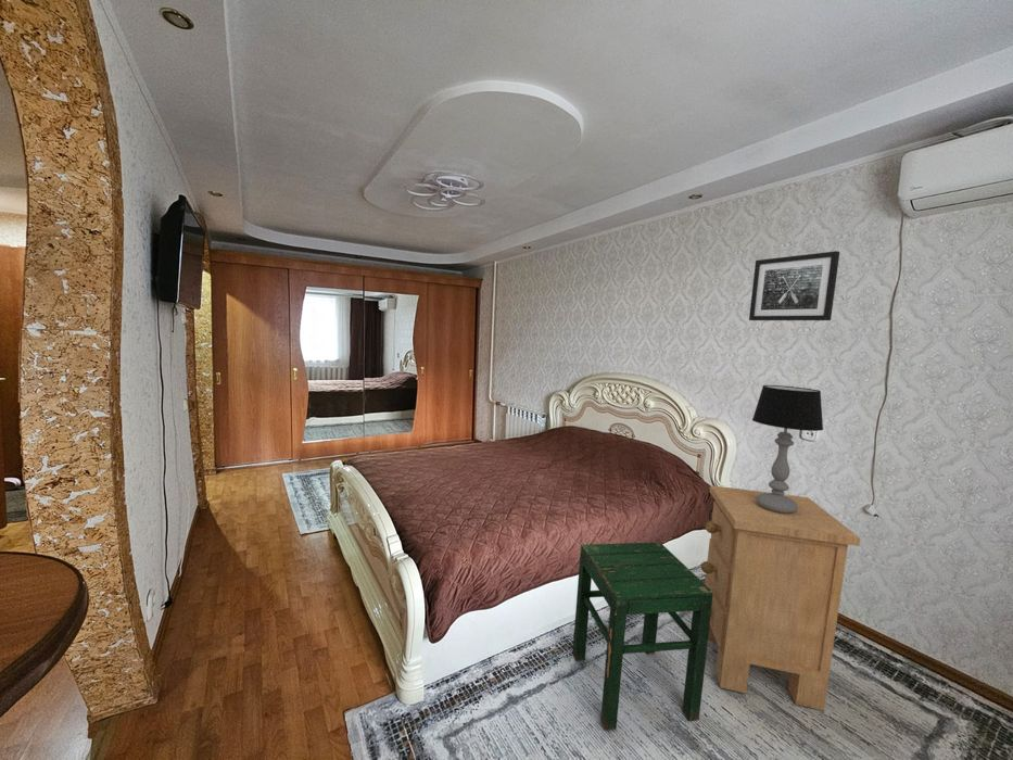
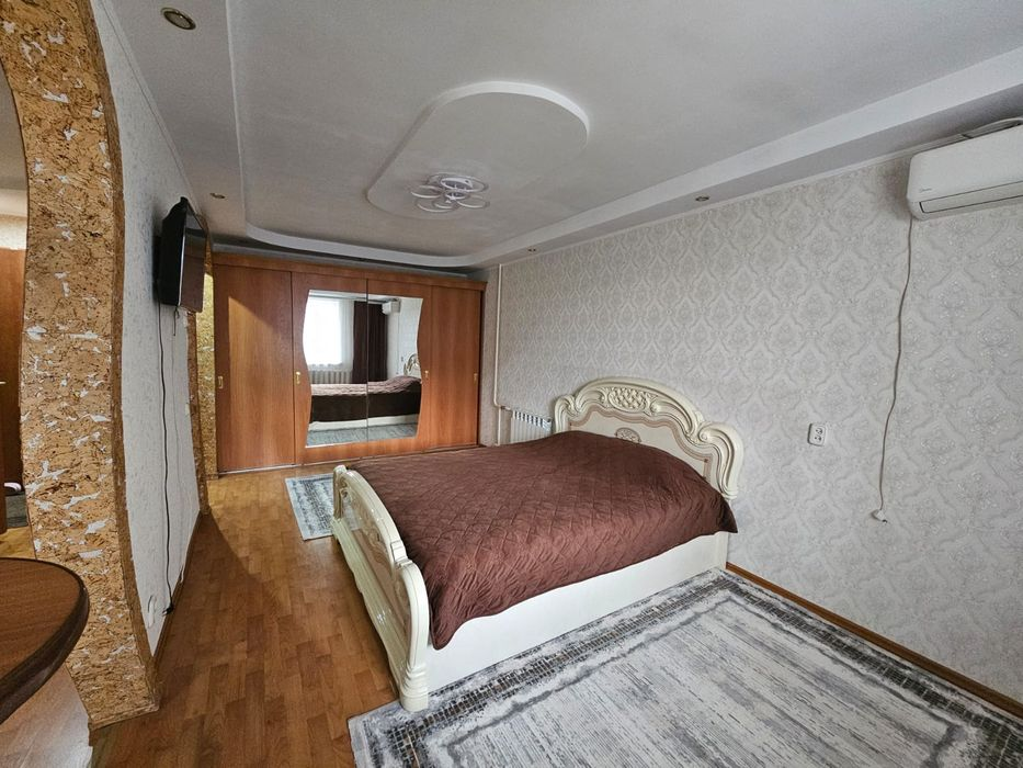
- wall art [748,250,840,321]
- table lamp [751,384,824,514]
- stool [571,541,713,731]
- nightstand [700,484,861,711]
